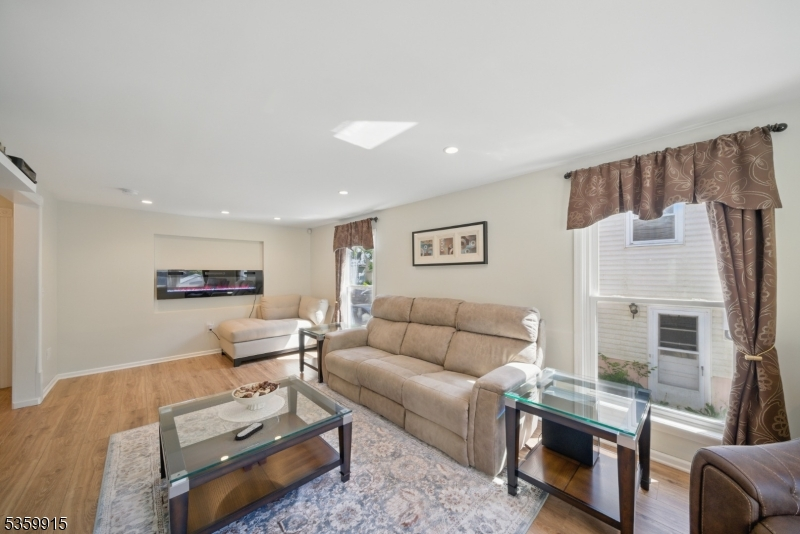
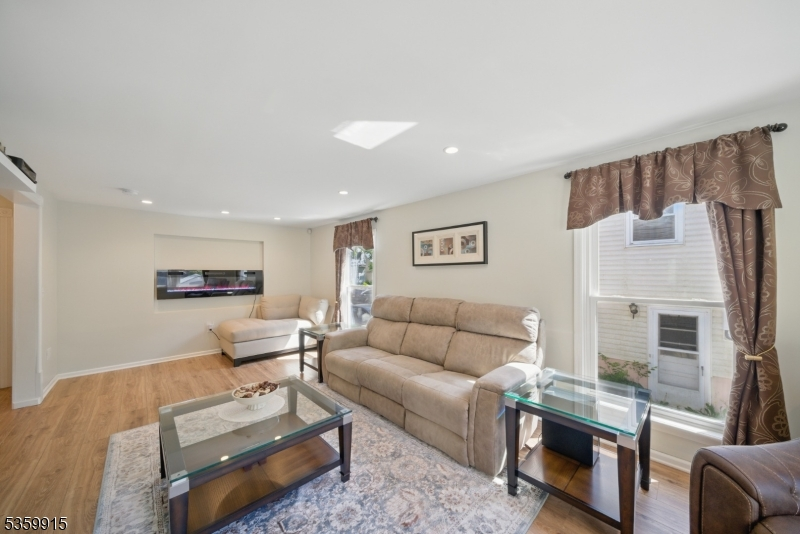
- remote control [234,421,265,441]
